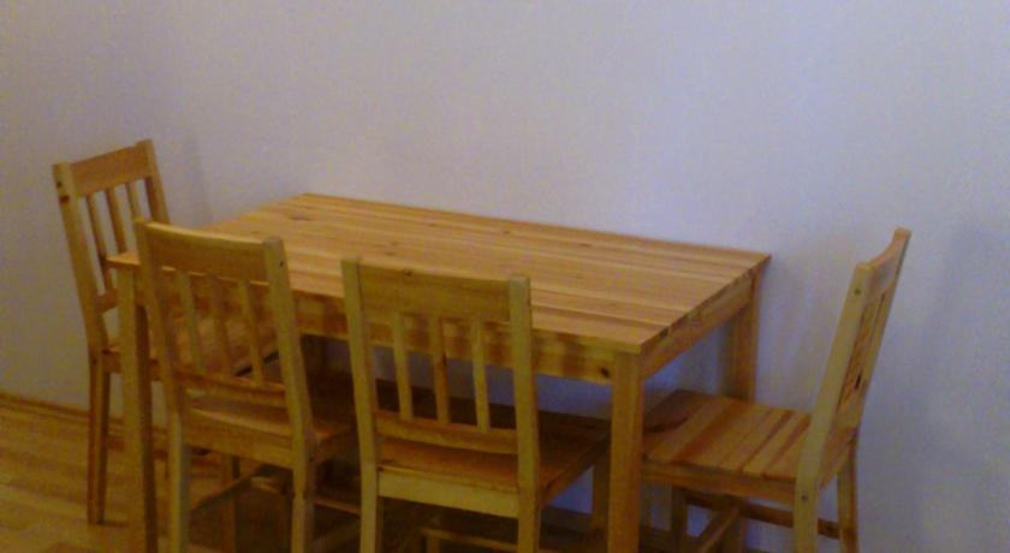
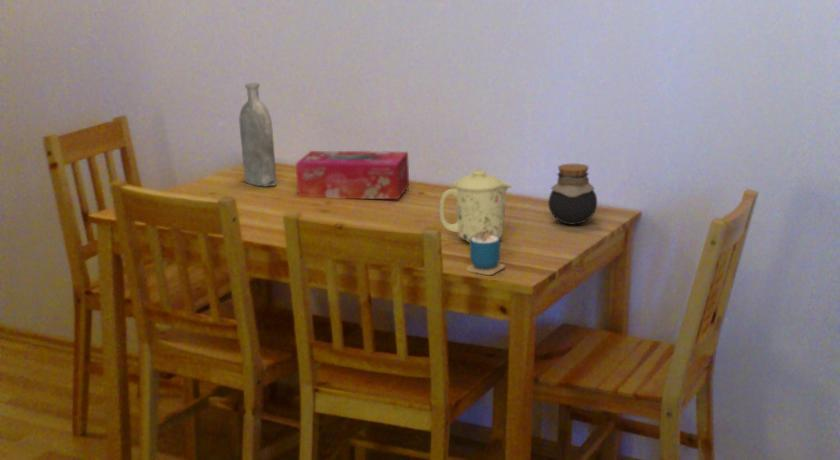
+ jar [547,163,598,226]
+ bottle [238,82,277,188]
+ cup [465,215,506,276]
+ mug [438,168,512,244]
+ tissue box [295,150,410,200]
